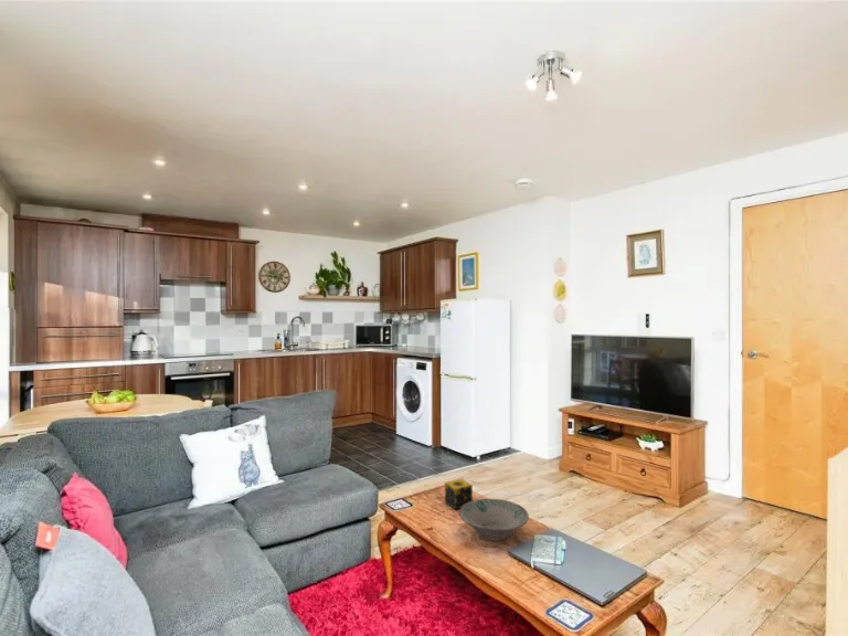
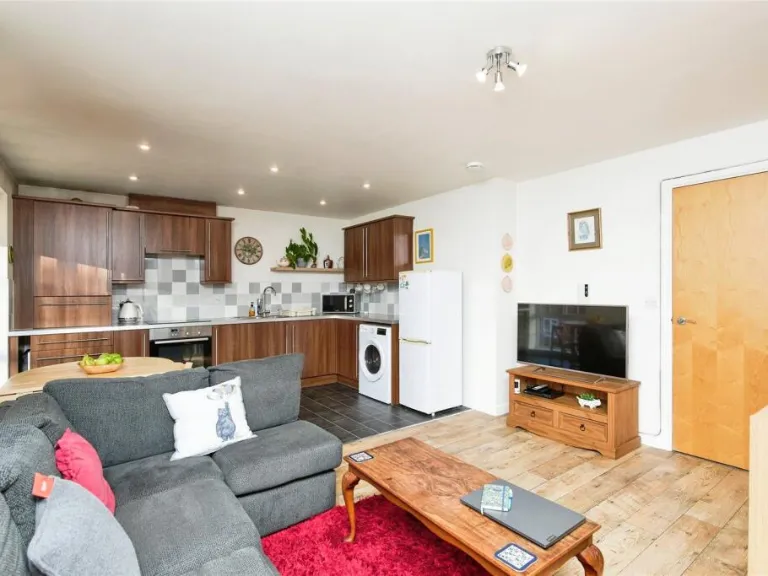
- candle [444,477,474,510]
- bowl [458,498,530,542]
